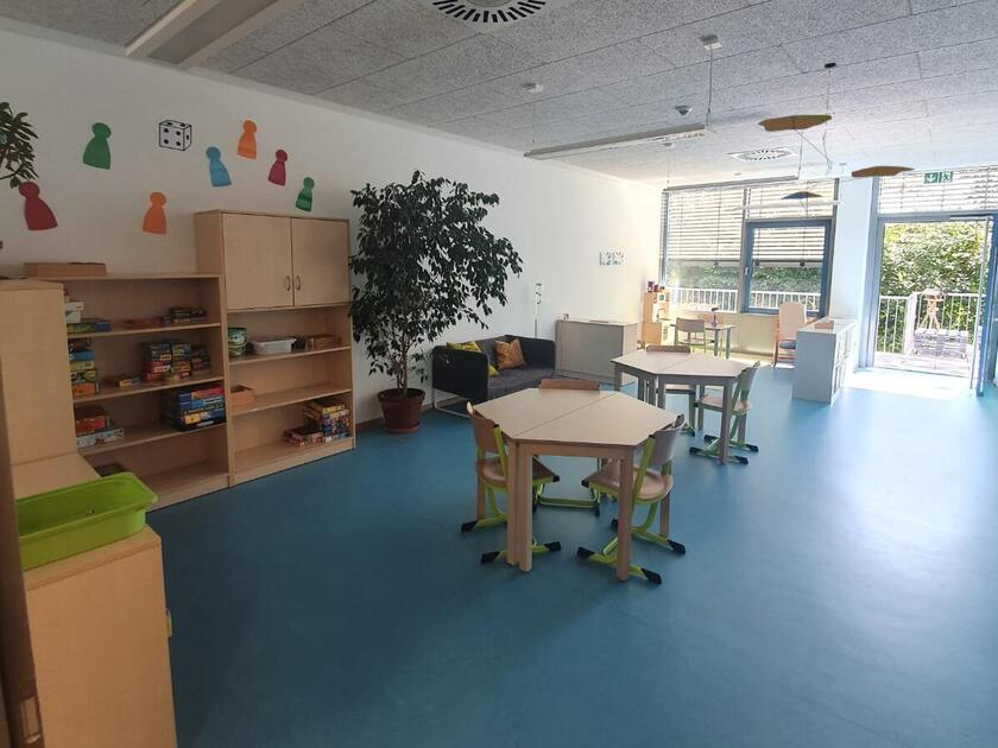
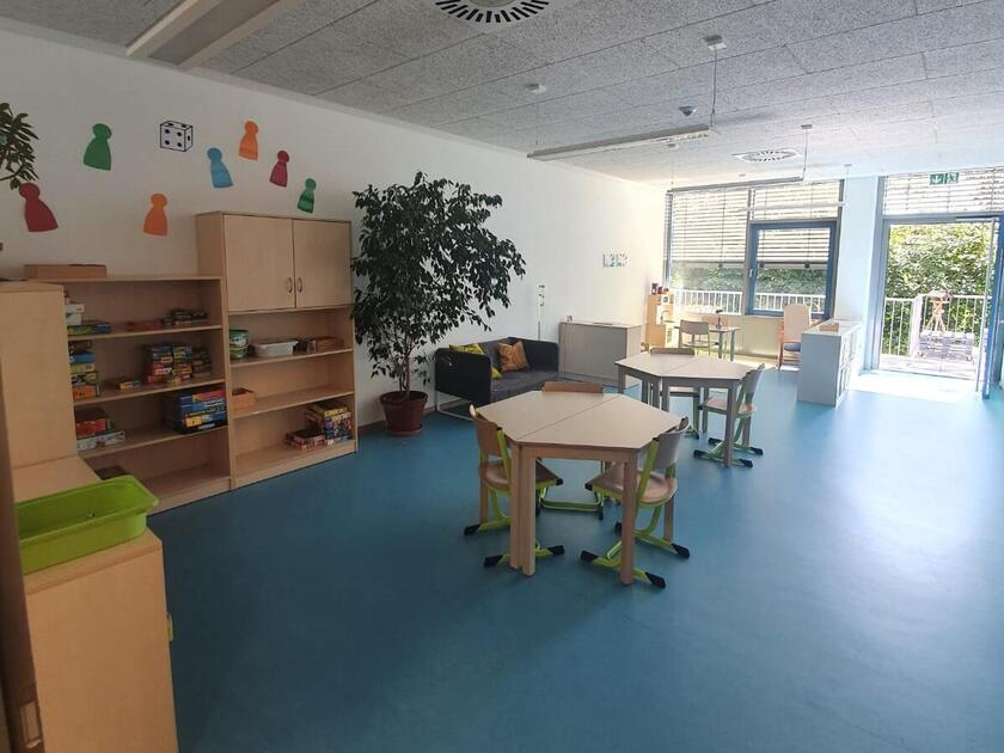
- ceiling mobile [757,62,916,220]
